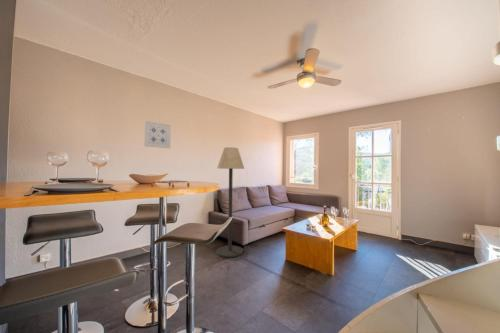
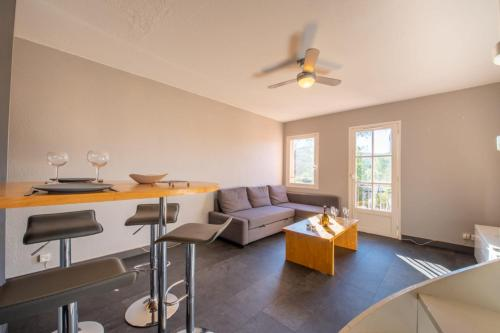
- wall art [144,120,172,149]
- floor lamp [215,146,245,258]
